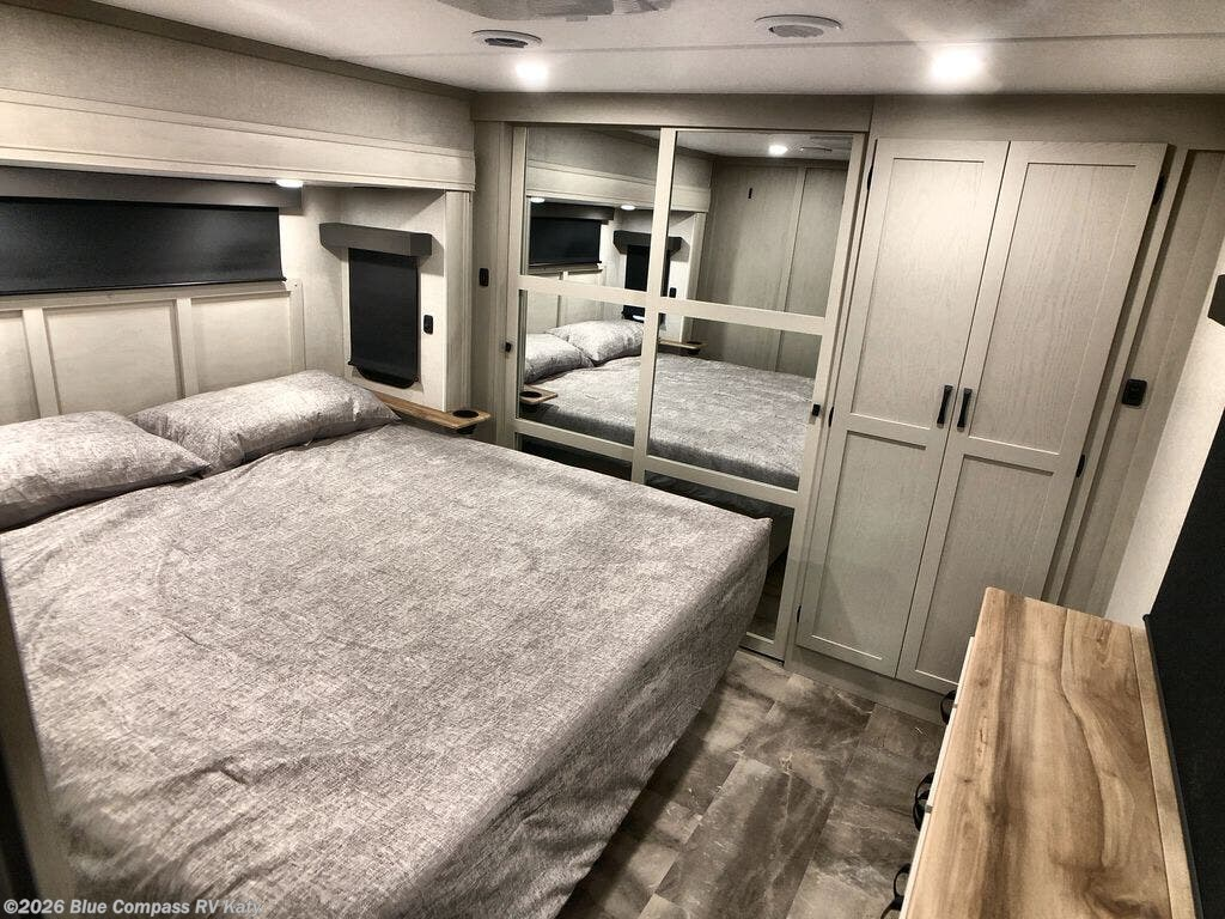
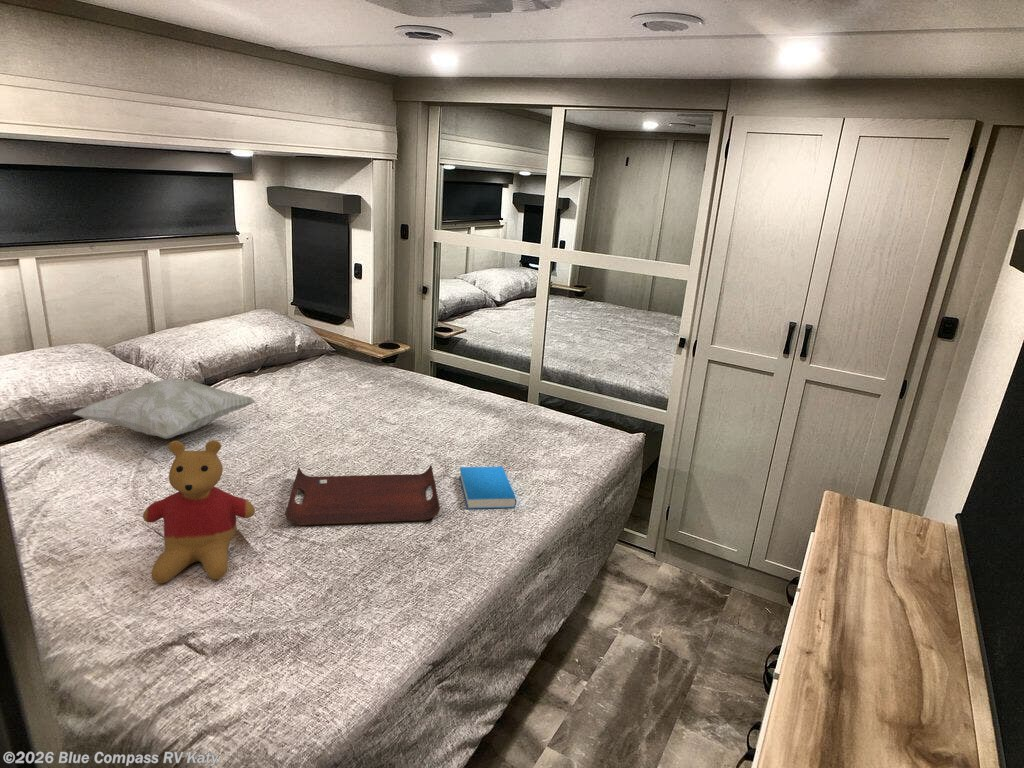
+ book [458,466,517,510]
+ stuffed bear [142,439,256,584]
+ serving tray [284,464,441,526]
+ decorative pillow [72,378,256,440]
